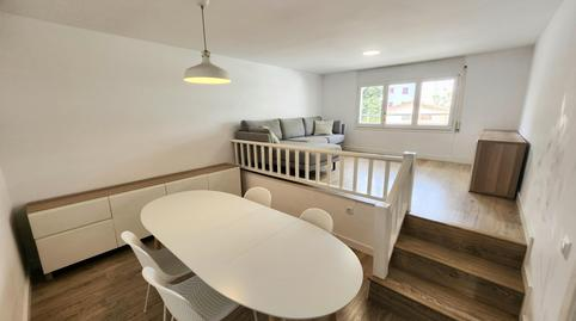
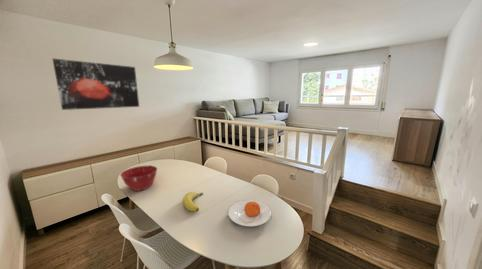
+ wall art [52,58,140,111]
+ banana [182,191,204,212]
+ mixing bowl [119,165,158,192]
+ plate [227,200,272,227]
